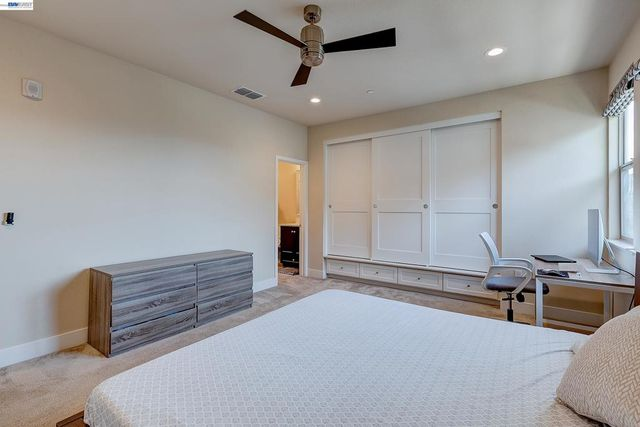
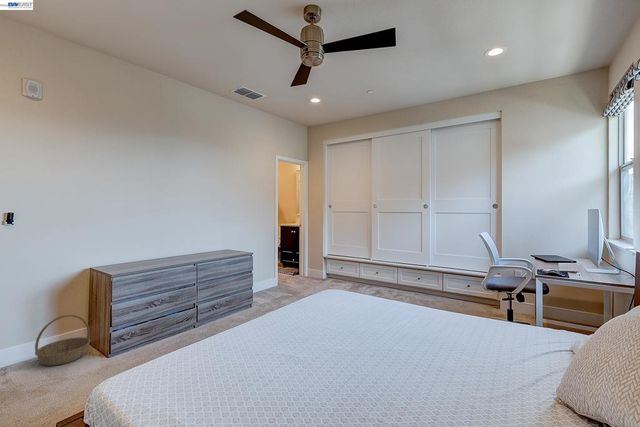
+ basket [34,314,91,367]
